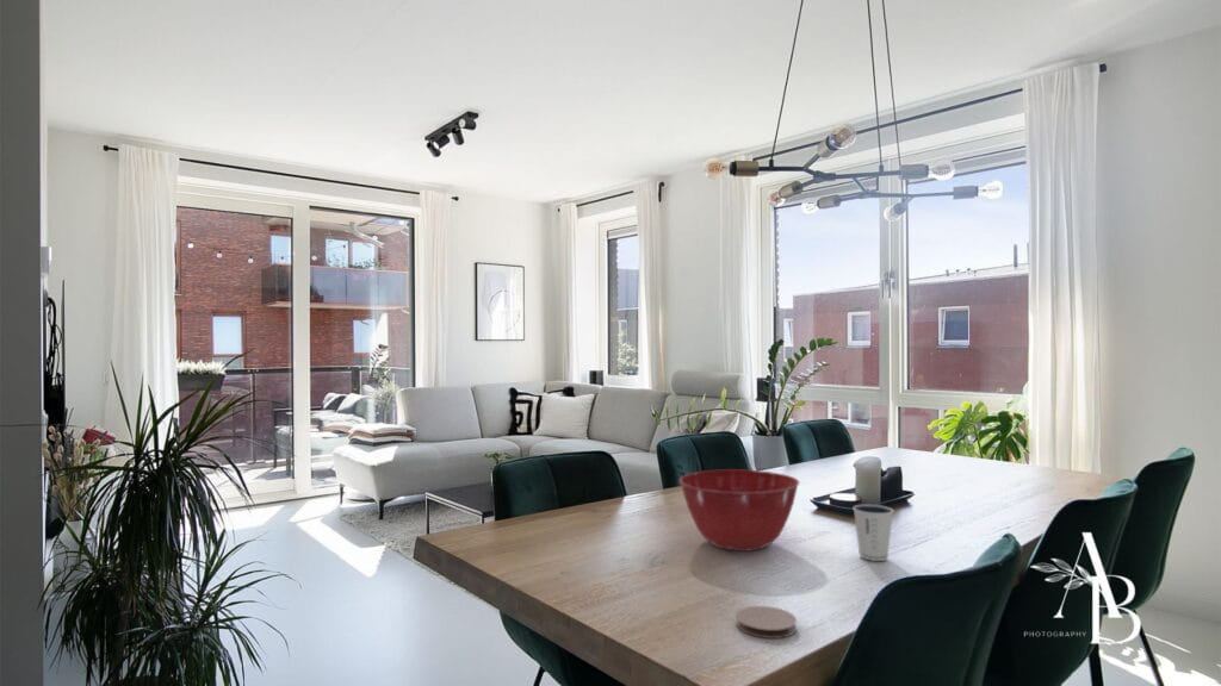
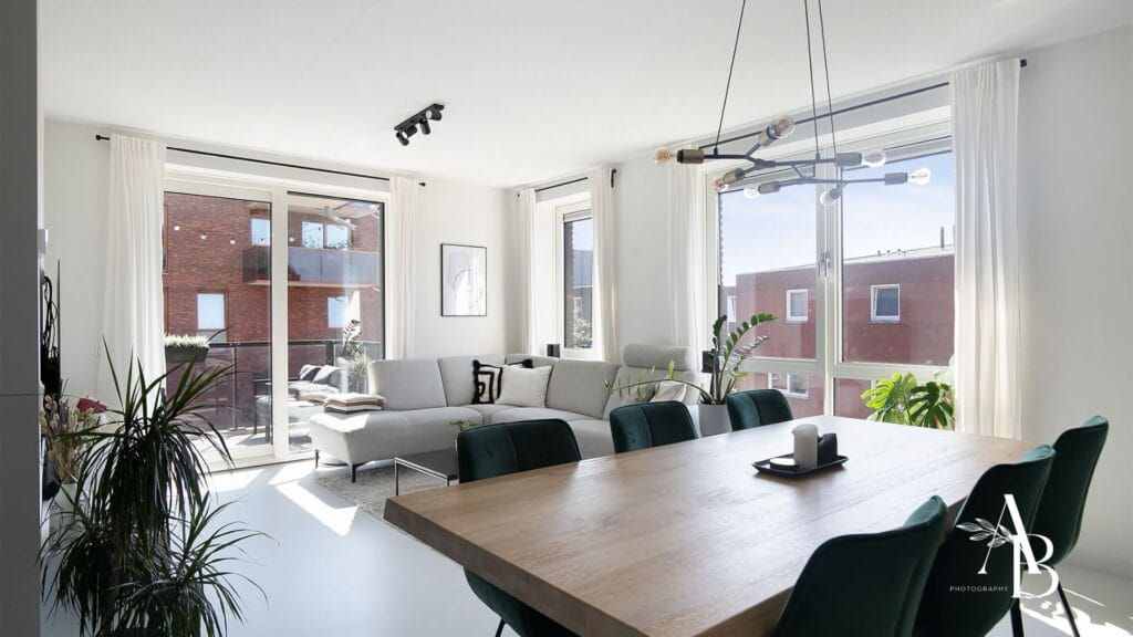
- mixing bowl [678,468,800,553]
- coaster [735,605,798,640]
- dixie cup [851,503,895,562]
